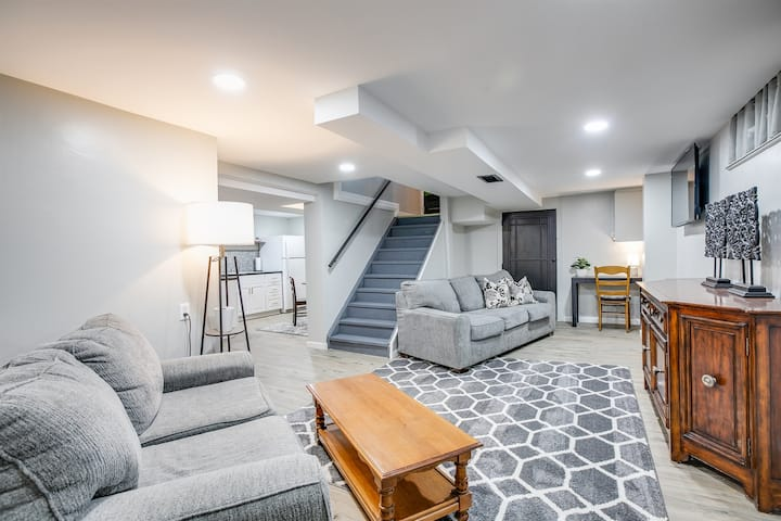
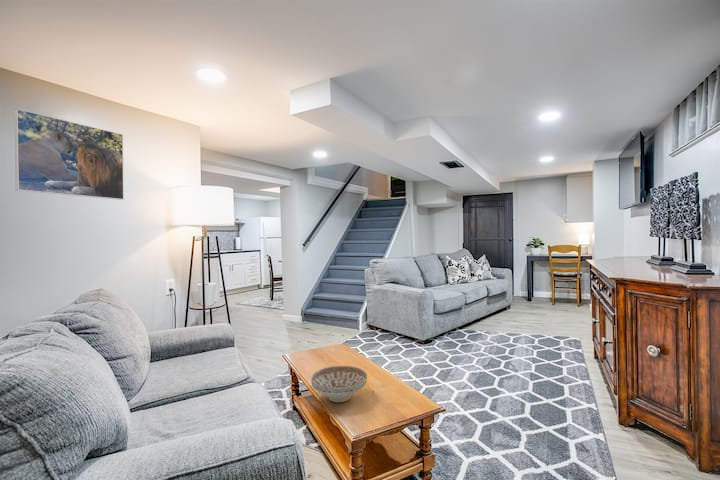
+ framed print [13,108,125,201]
+ decorative bowl [310,365,368,403]
